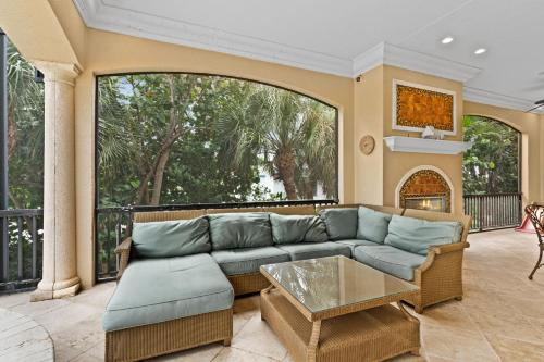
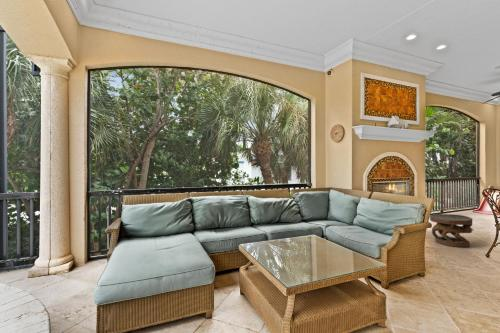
+ side table [429,213,474,248]
